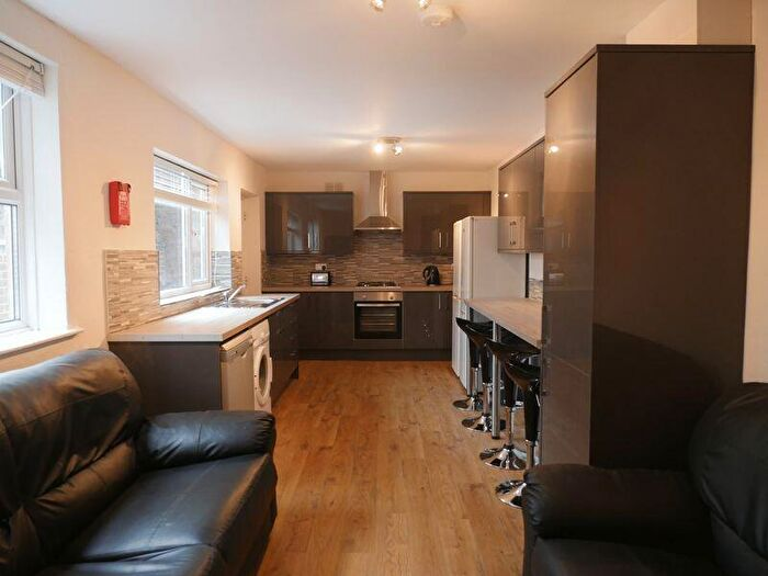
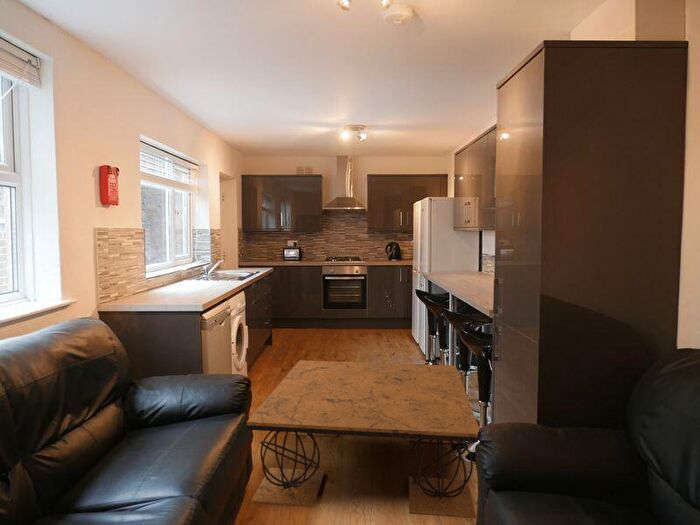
+ coffee table [246,359,481,520]
